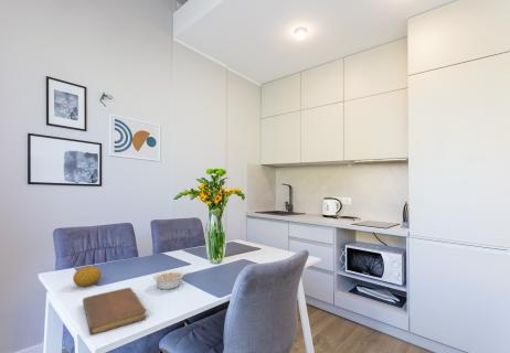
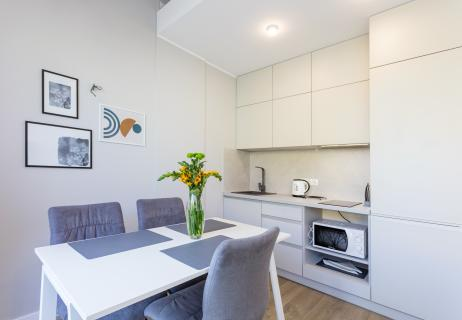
- legume [152,269,191,290]
- fruit [72,265,103,287]
- notebook [82,287,148,336]
